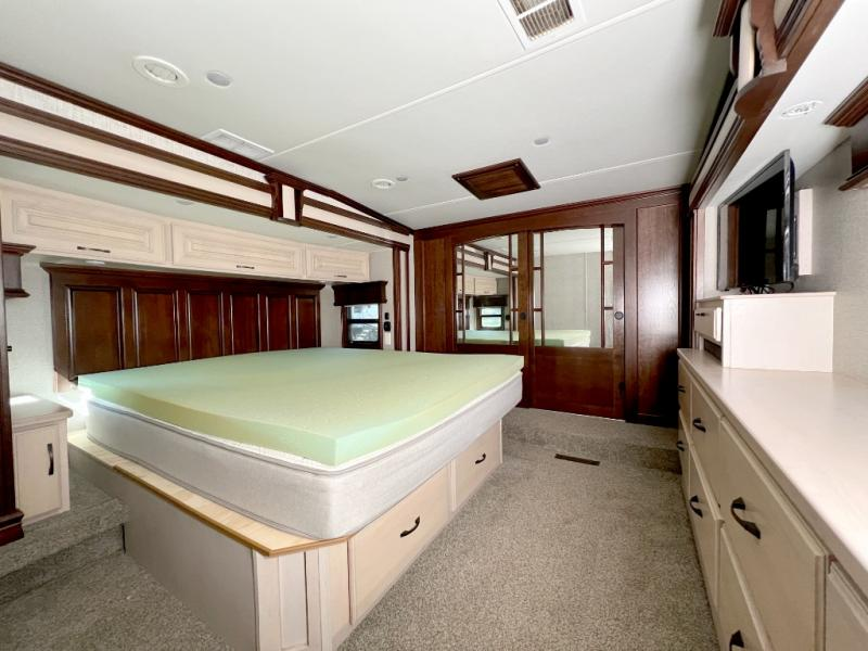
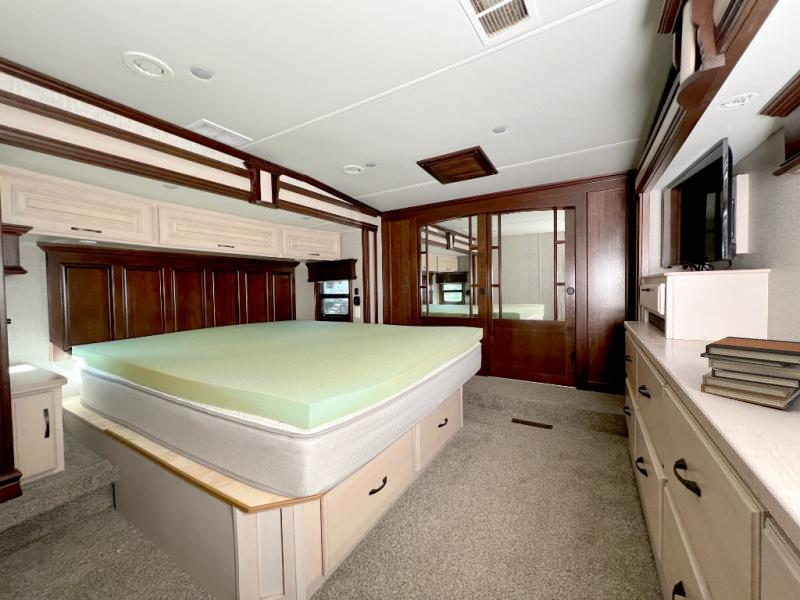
+ book stack [699,335,800,410]
